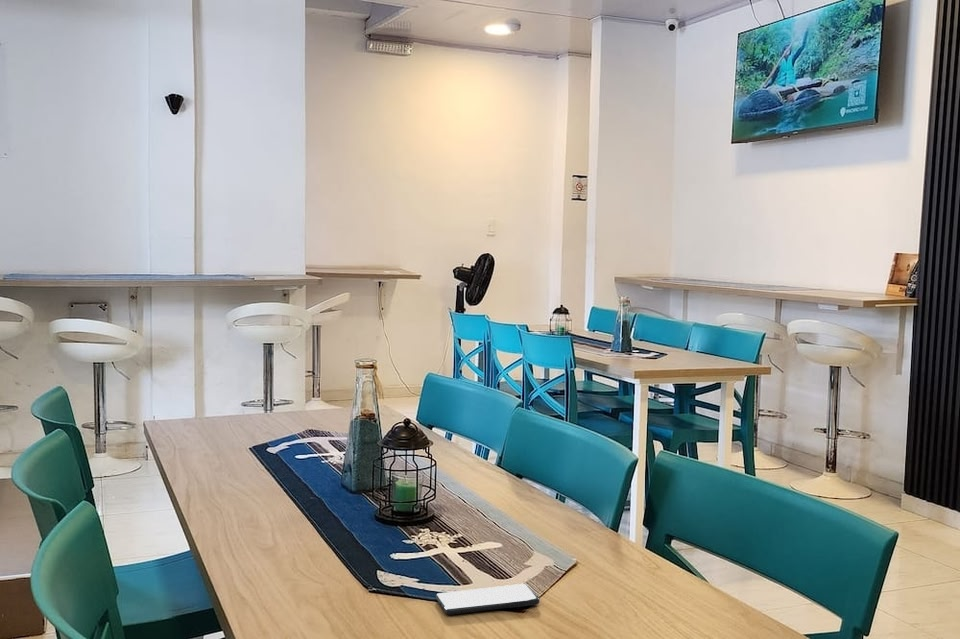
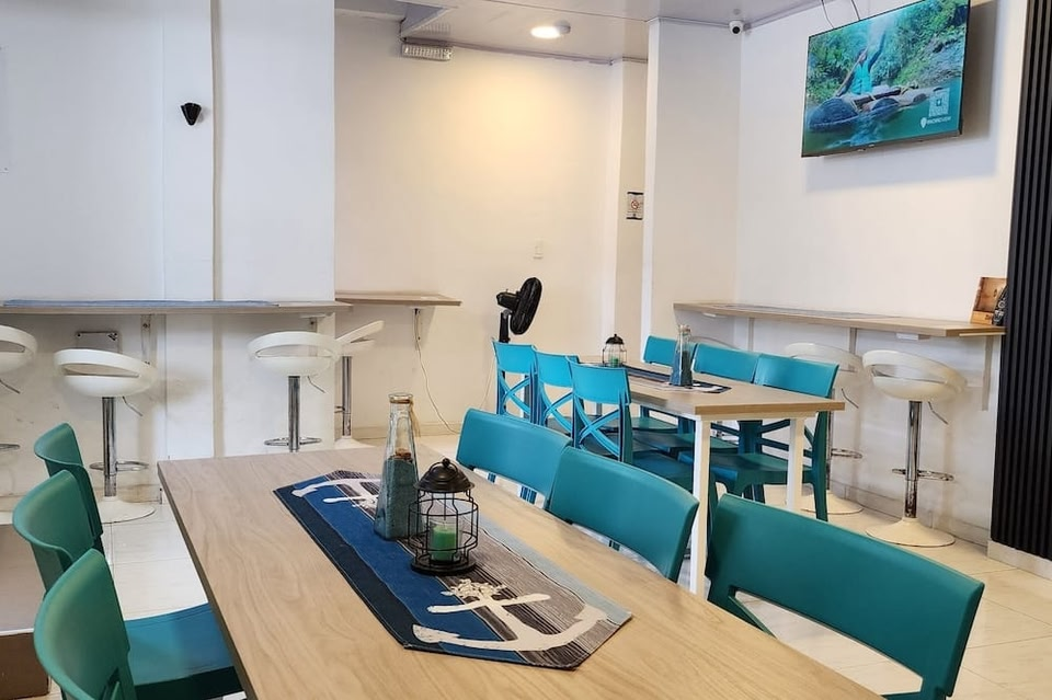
- smartphone [435,583,540,616]
